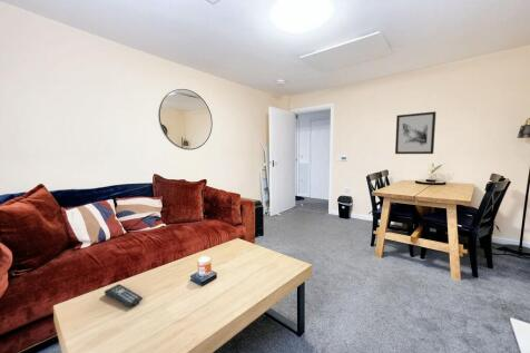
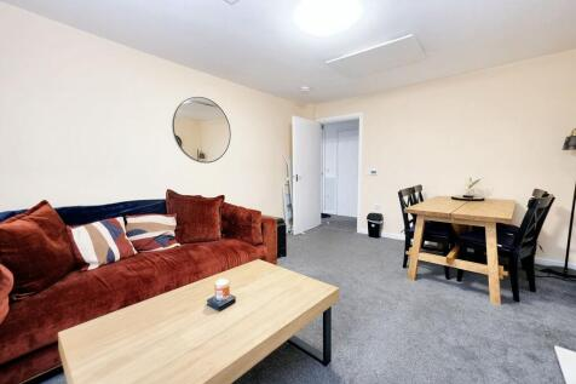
- remote control [104,283,144,308]
- wall art [394,110,436,155]
